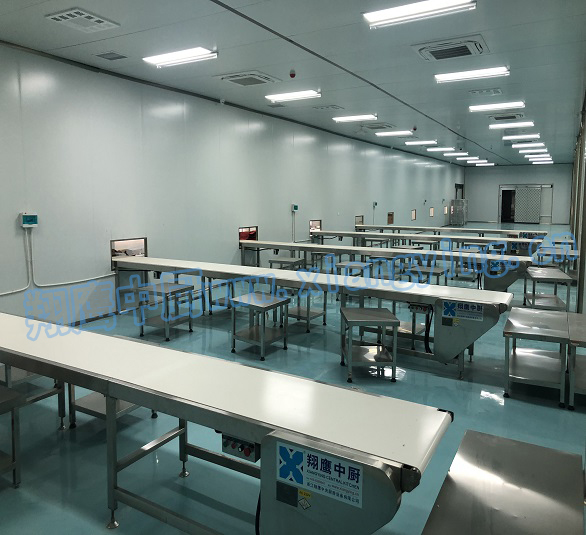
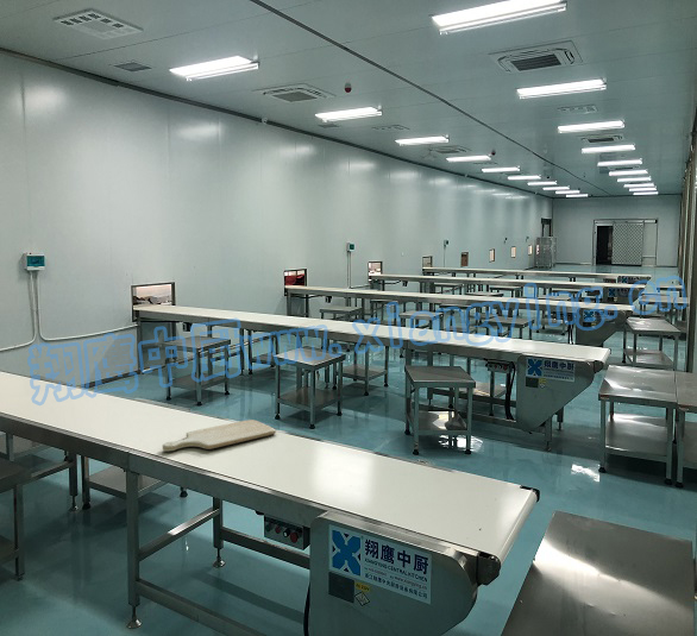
+ chopping board [162,418,277,452]
